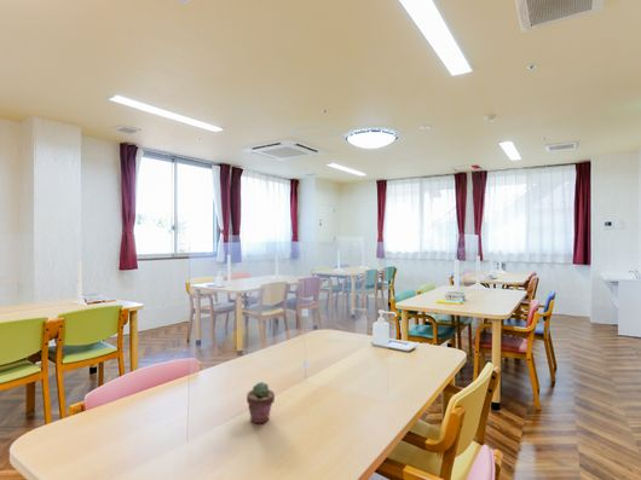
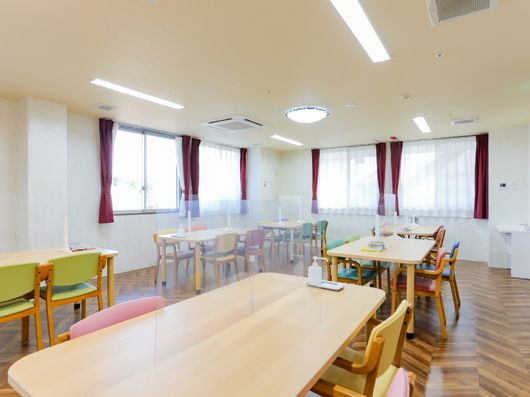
- potted succulent [246,381,276,424]
